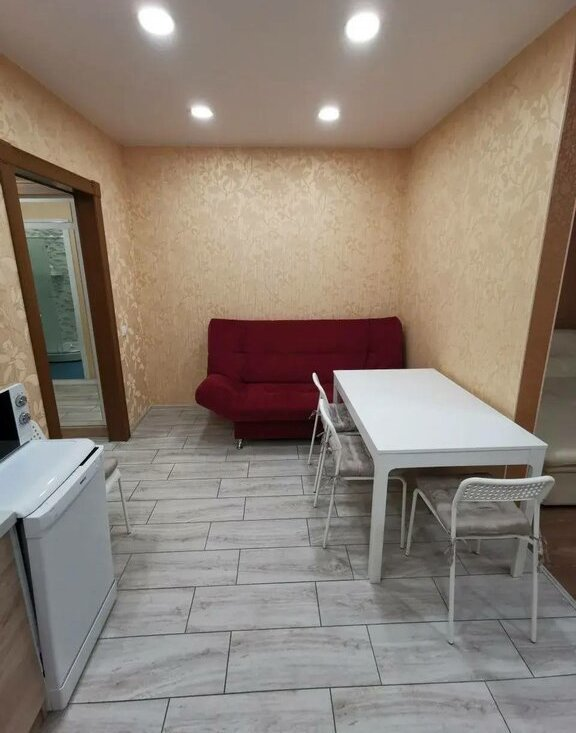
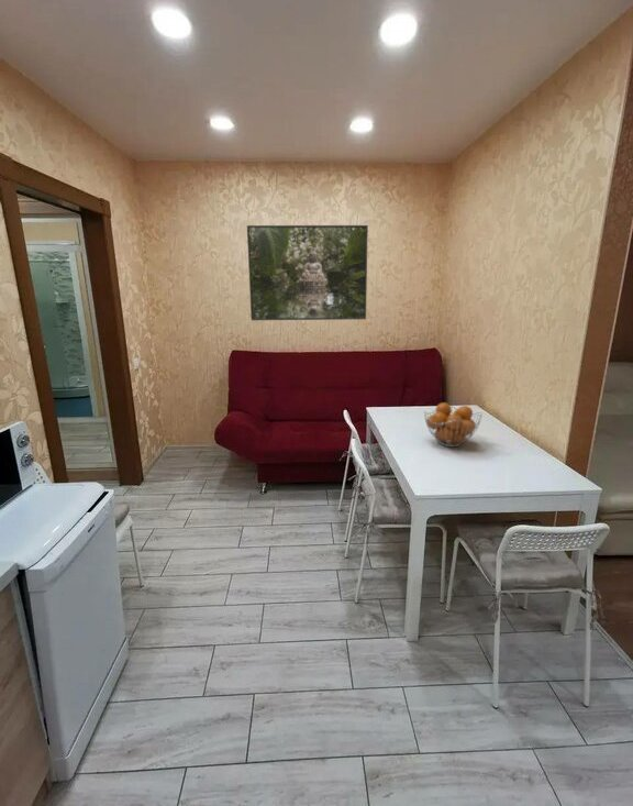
+ fruit basket [423,401,482,448]
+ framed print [246,224,369,321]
